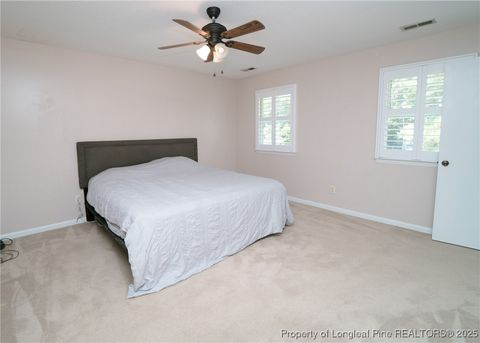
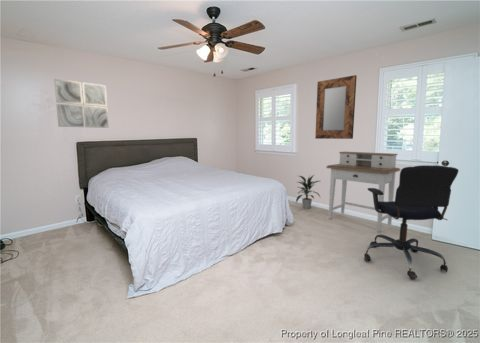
+ office chair [363,164,460,281]
+ home mirror [314,74,358,140]
+ wall art [53,78,109,129]
+ indoor plant [295,173,322,210]
+ desk [325,151,401,233]
